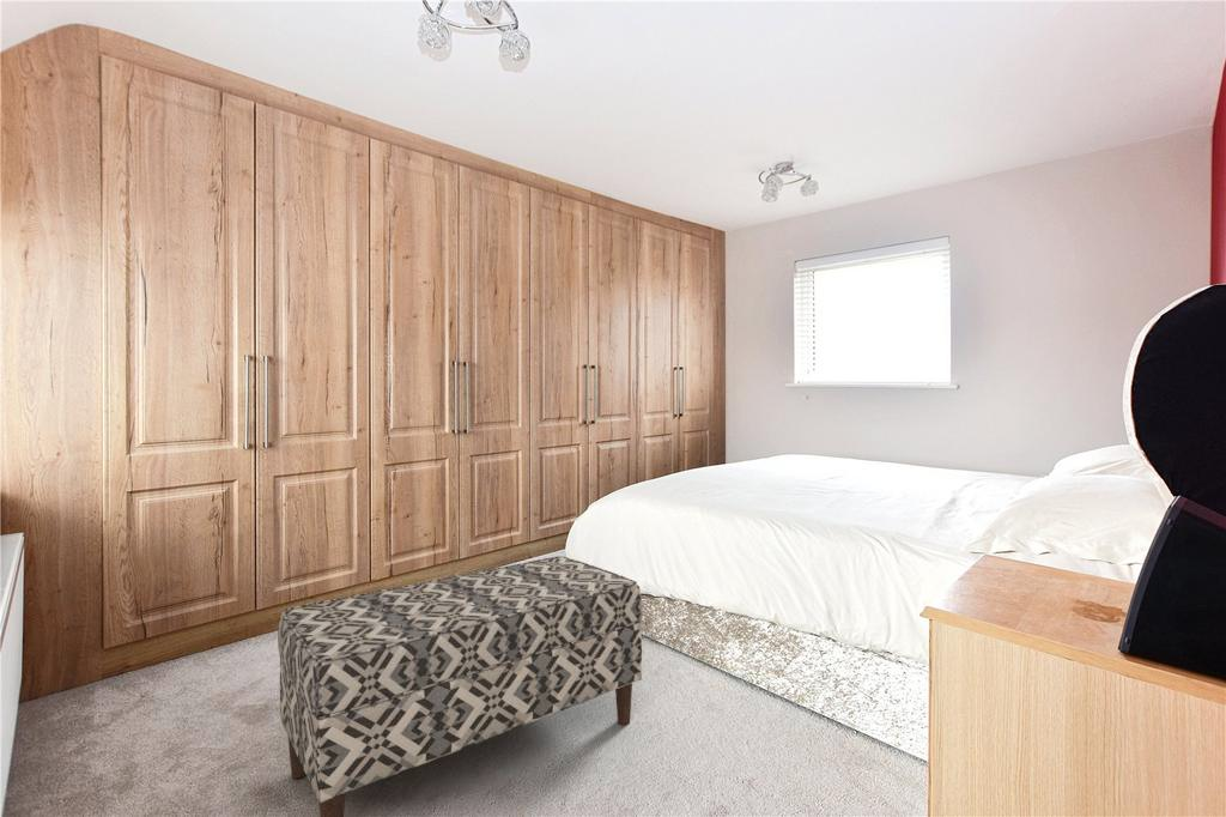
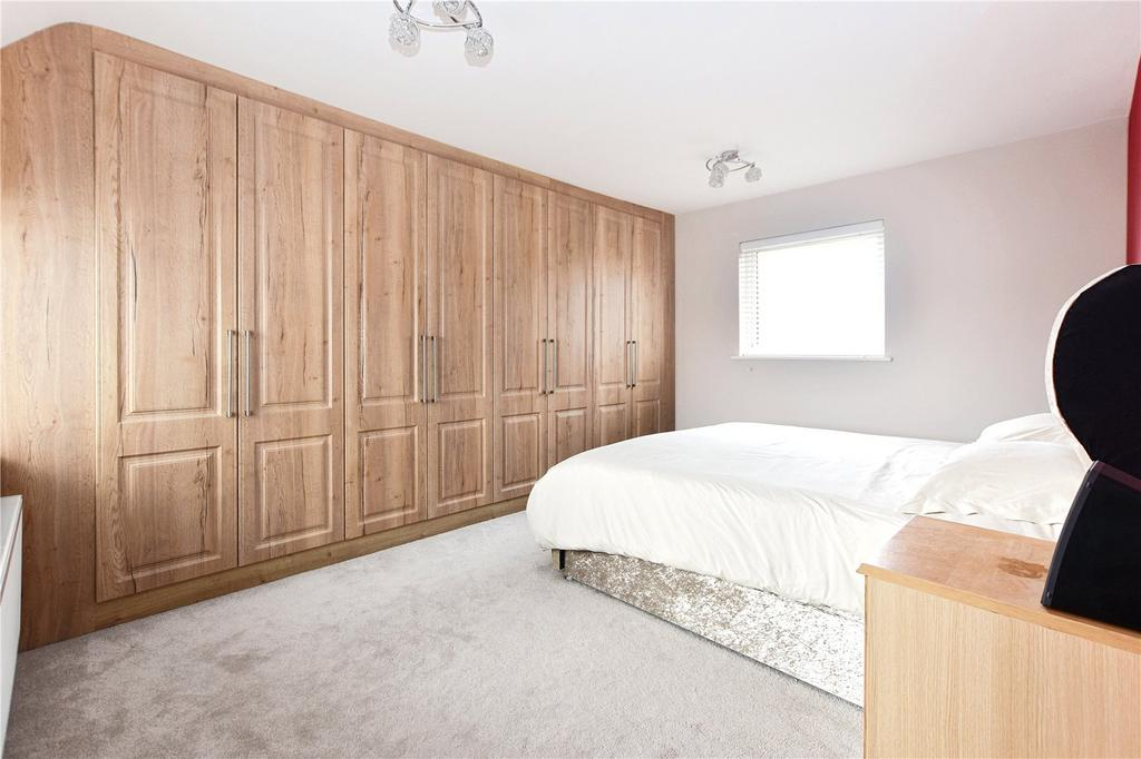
- bench [277,555,643,817]
